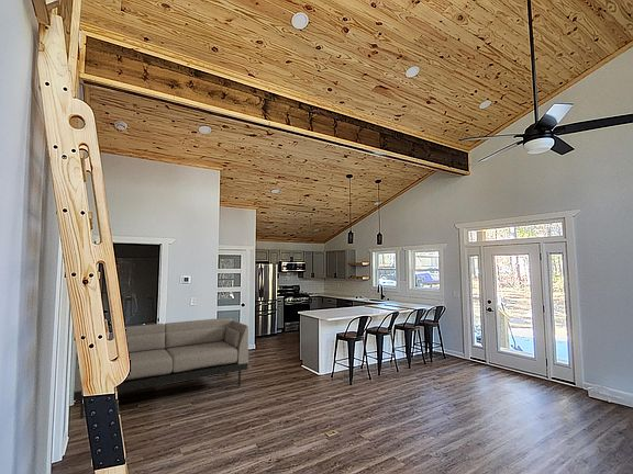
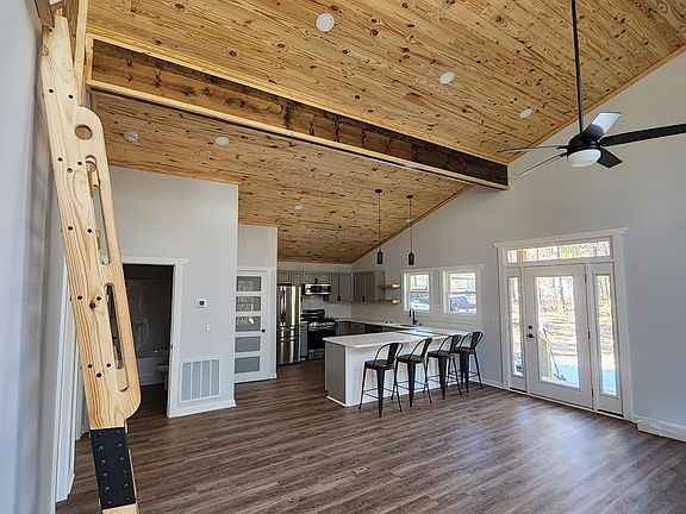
- sofa [73,316,249,419]
